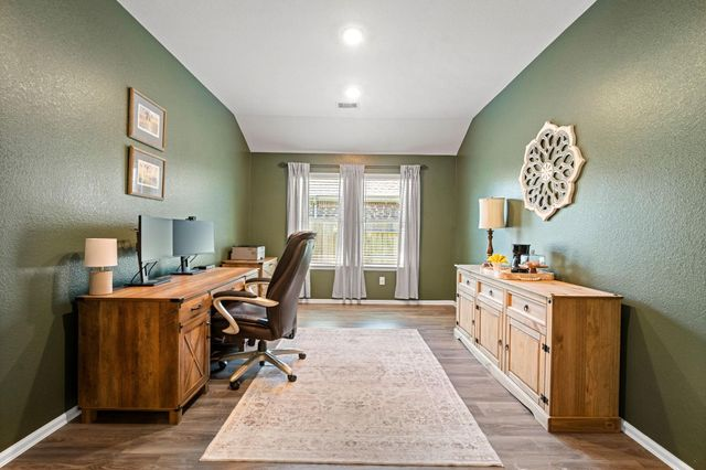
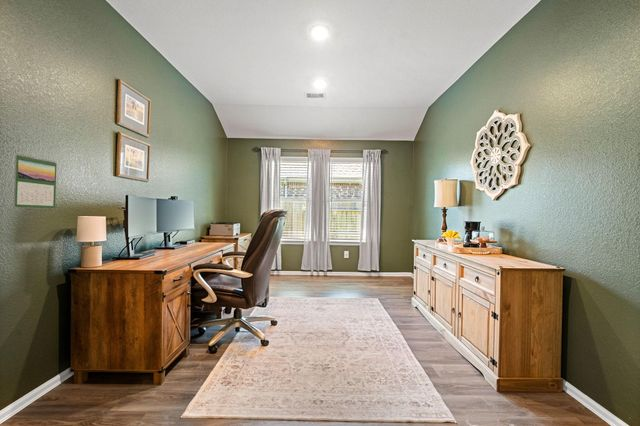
+ calendar [13,153,58,209]
